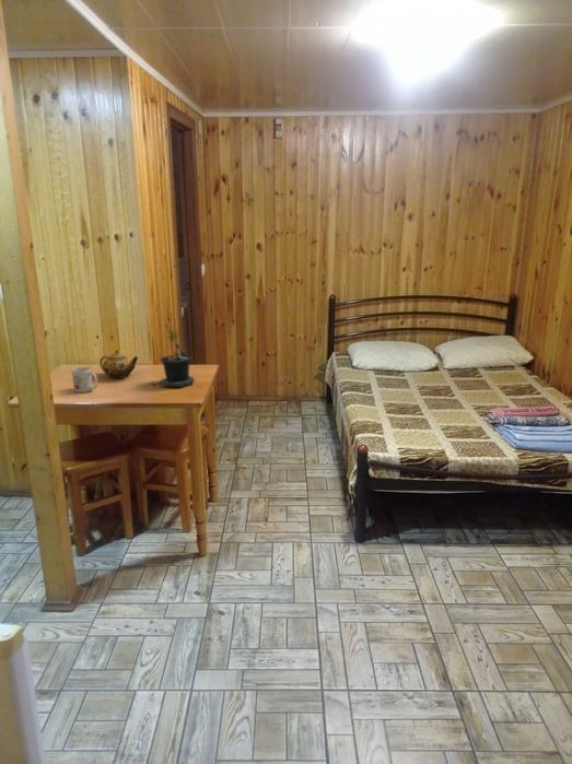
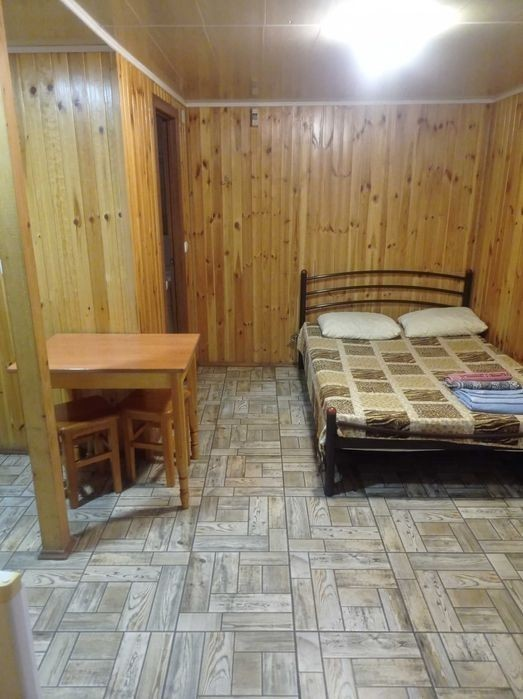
- teapot [98,349,139,379]
- mug [71,366,98,393]
- potted plant [149,322,196,388]
